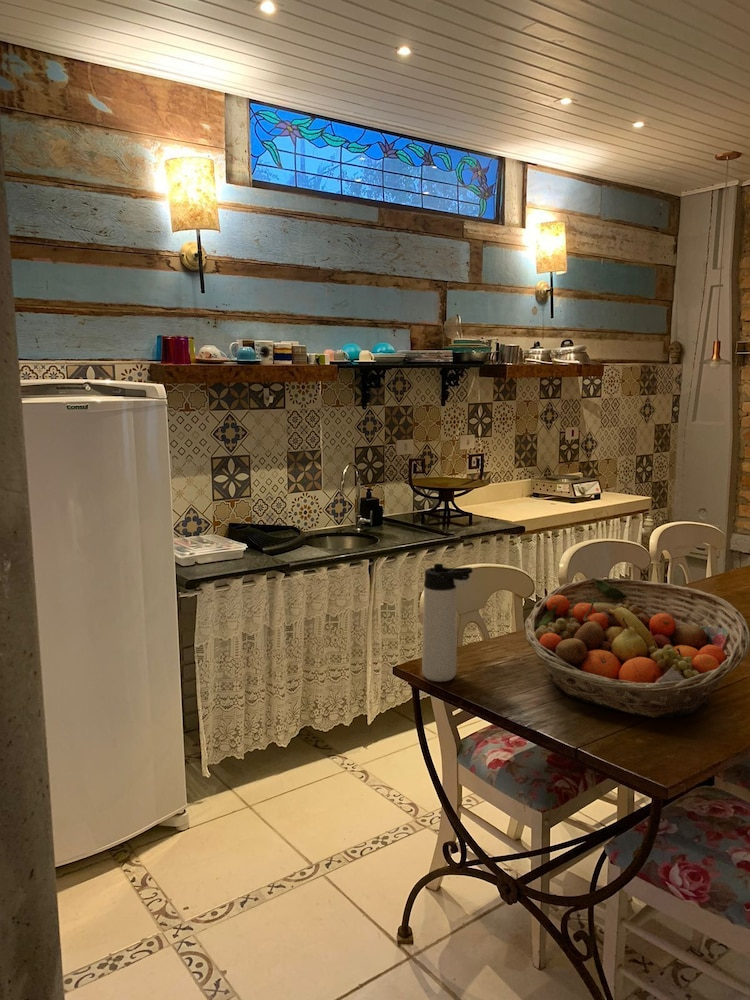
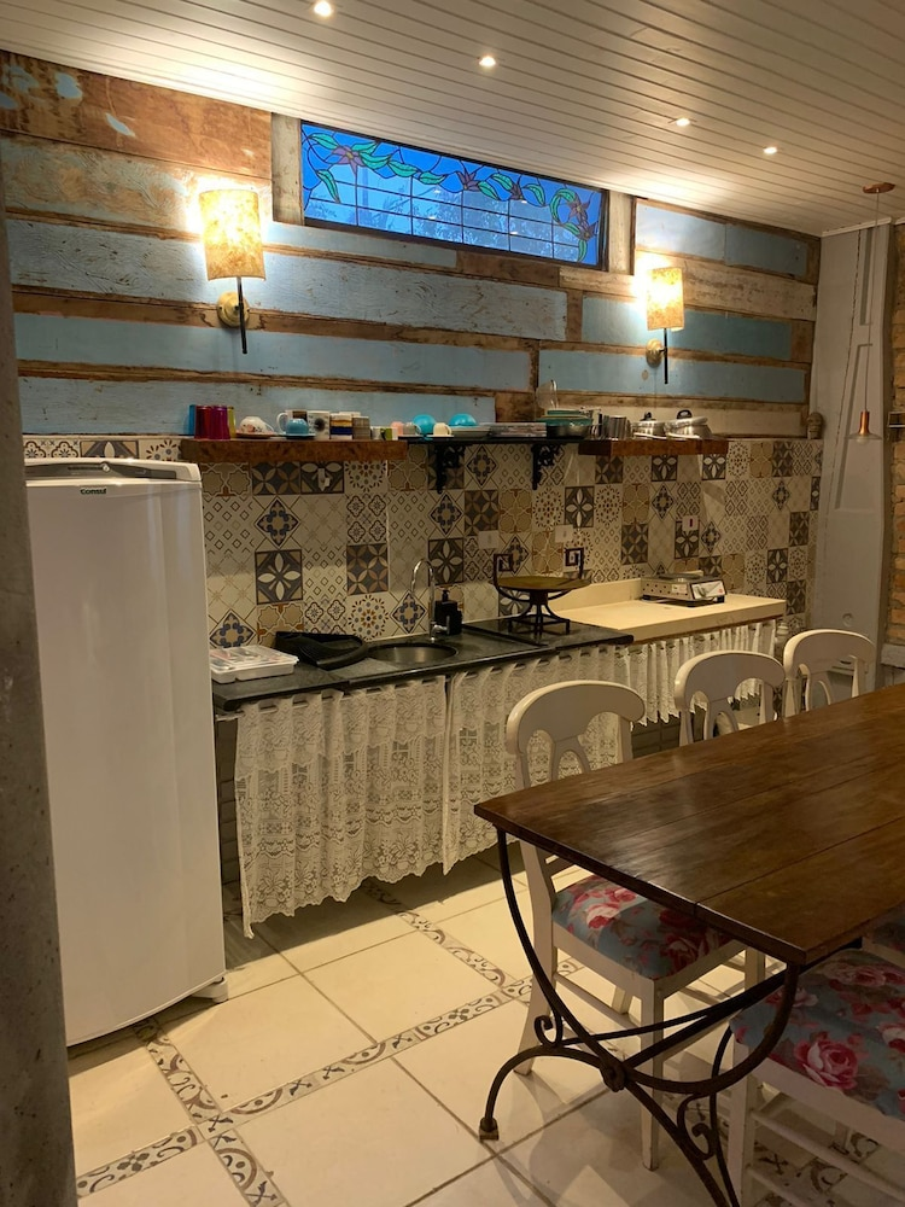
- fruit basket [524,577,750,719]
- thermos bottle [421,563,474,683]
